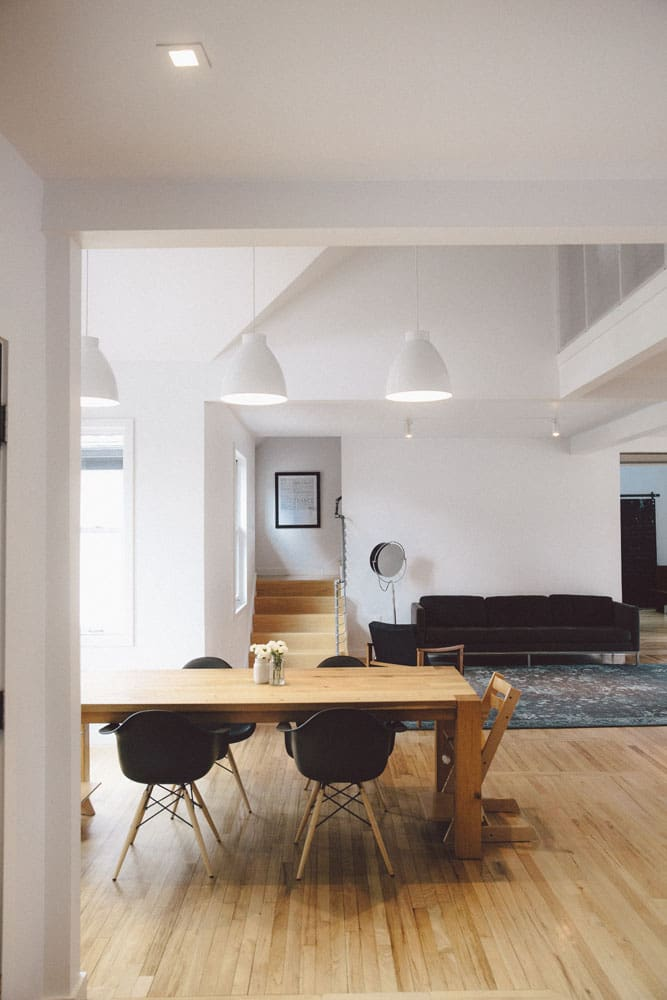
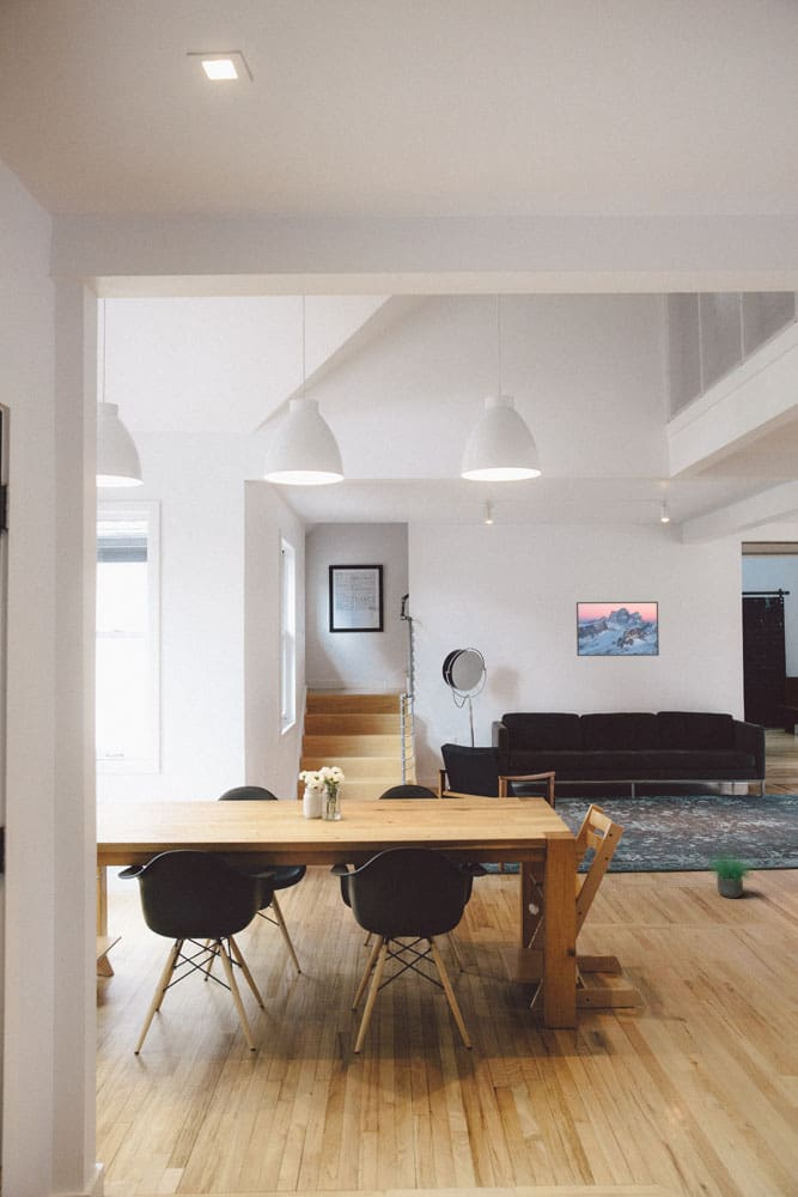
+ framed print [575,601,660,657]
+ potted plant [701,843,757,899]
